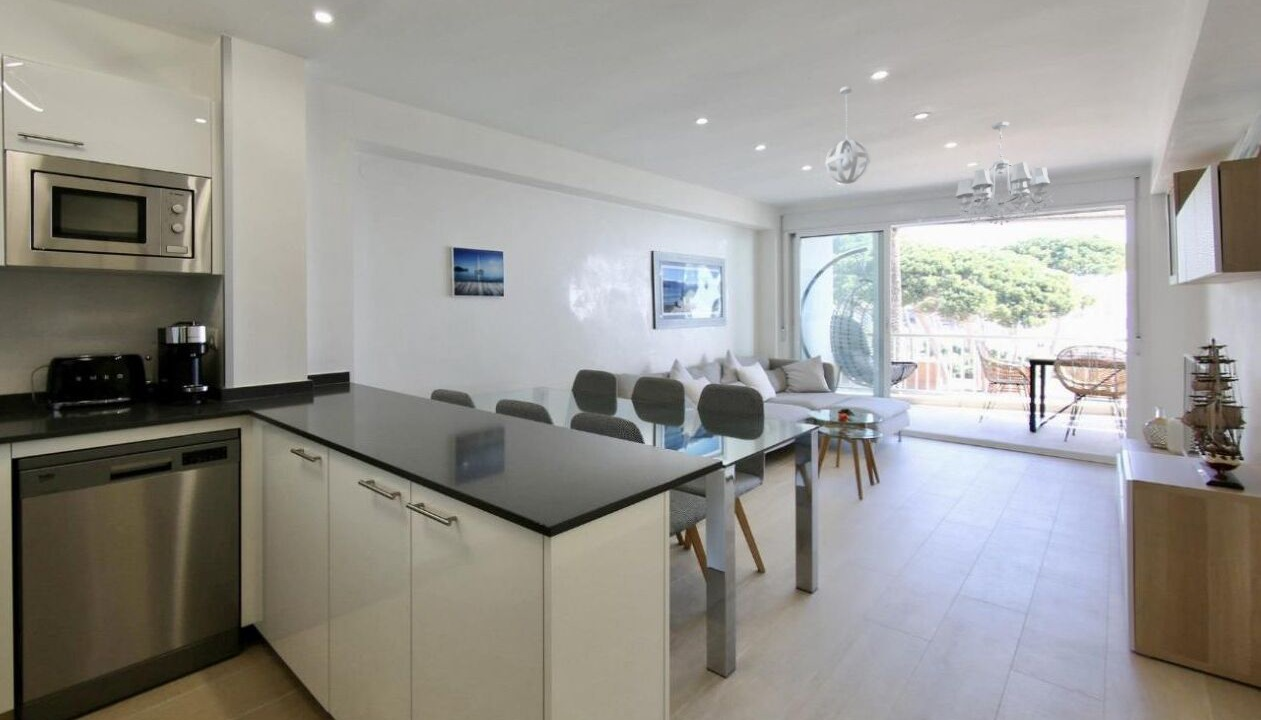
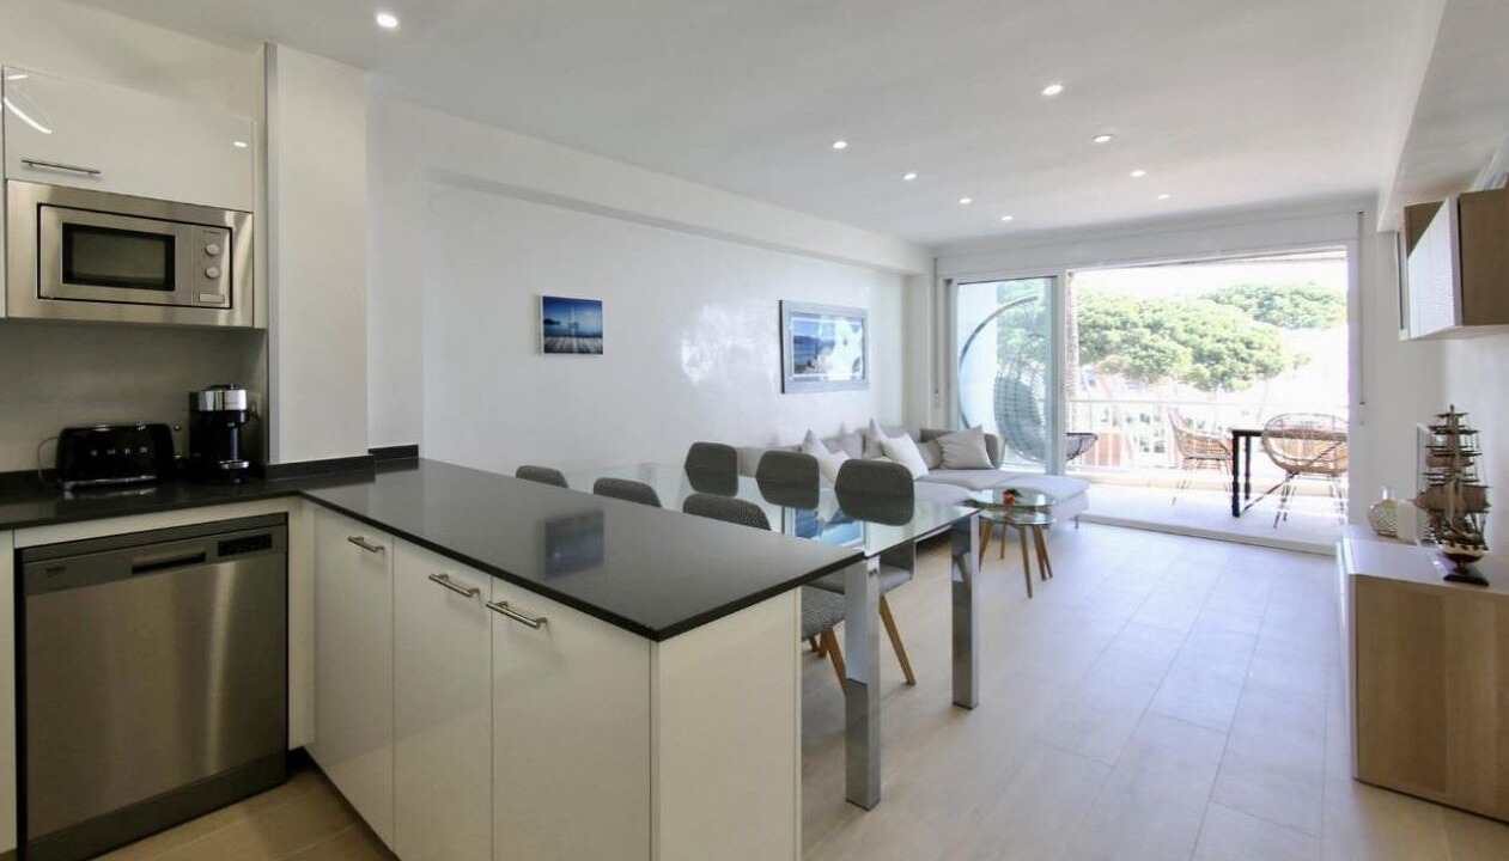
- chandelier [949,121,1058,226]
- pendant light [824,85,871,185]
